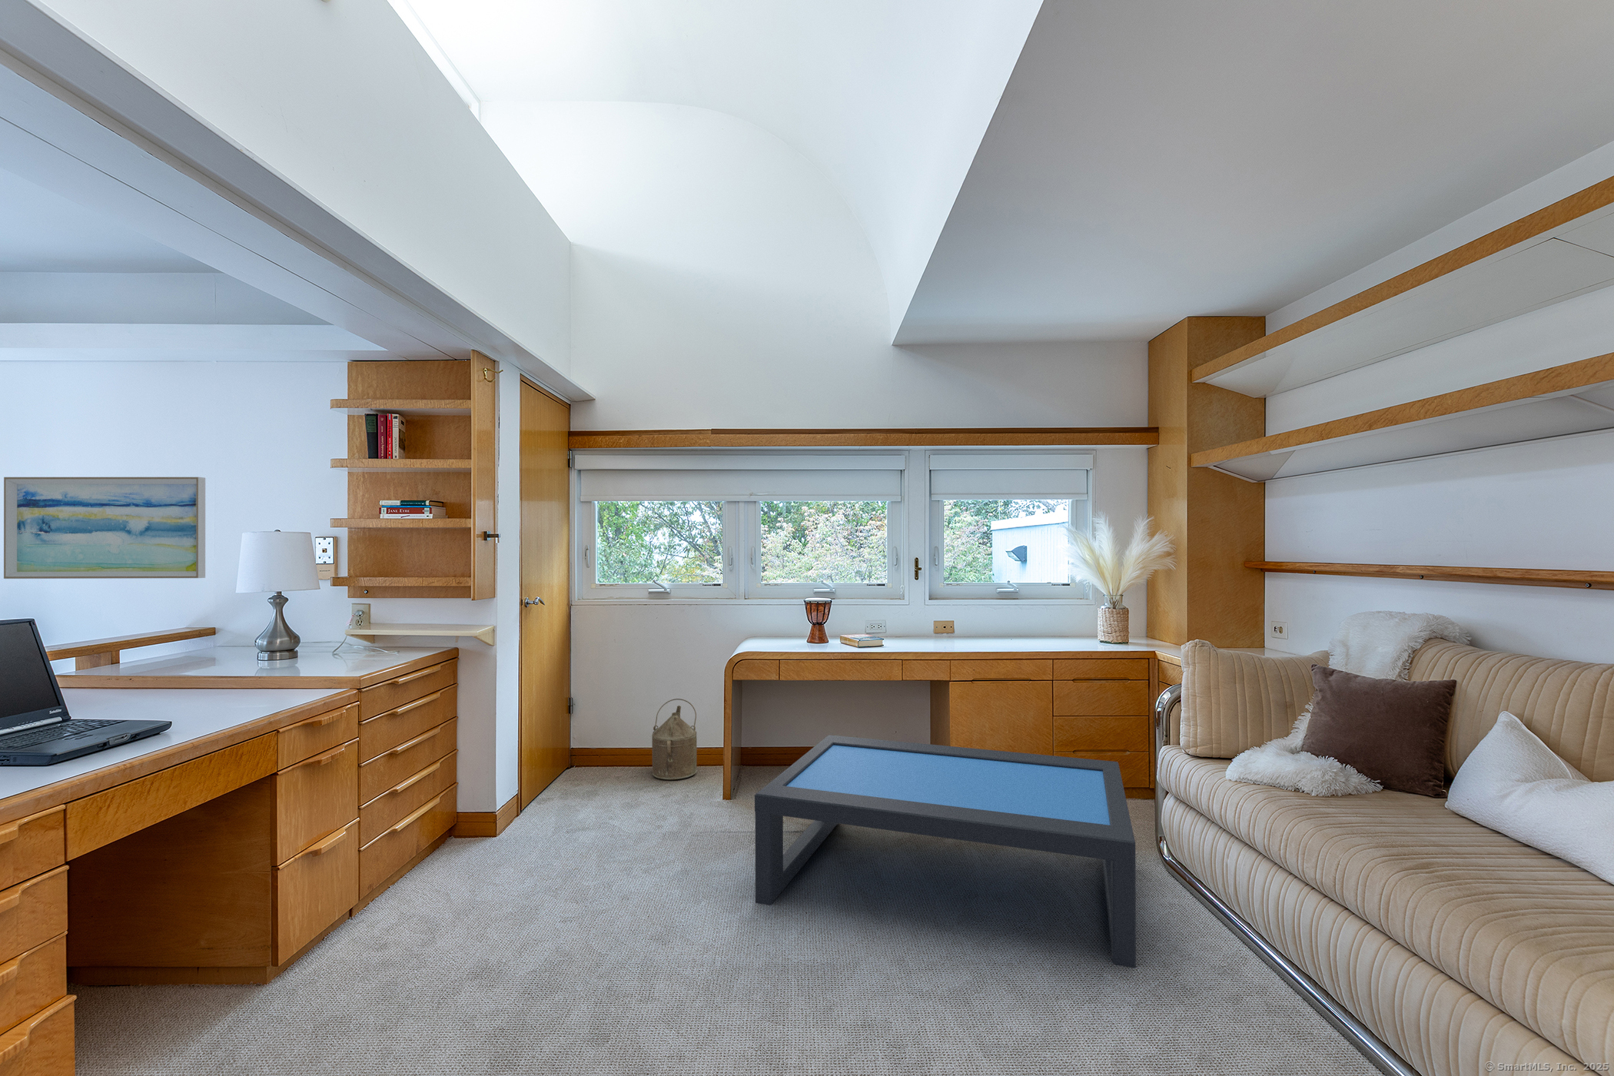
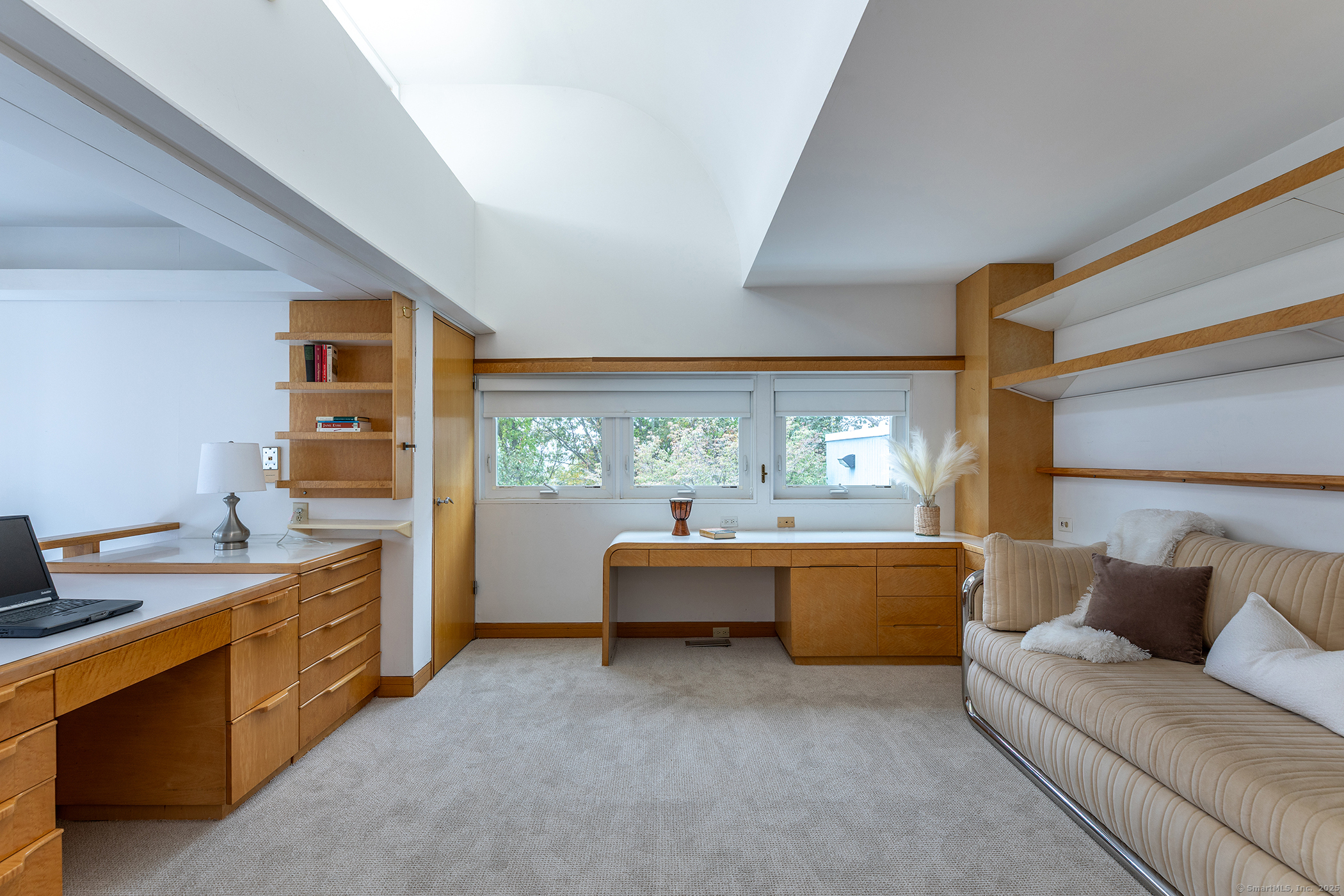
- watering can [651,698,698,781]
- wall art [4,477,207,580]
- coffee table [754,734,1137,968]
